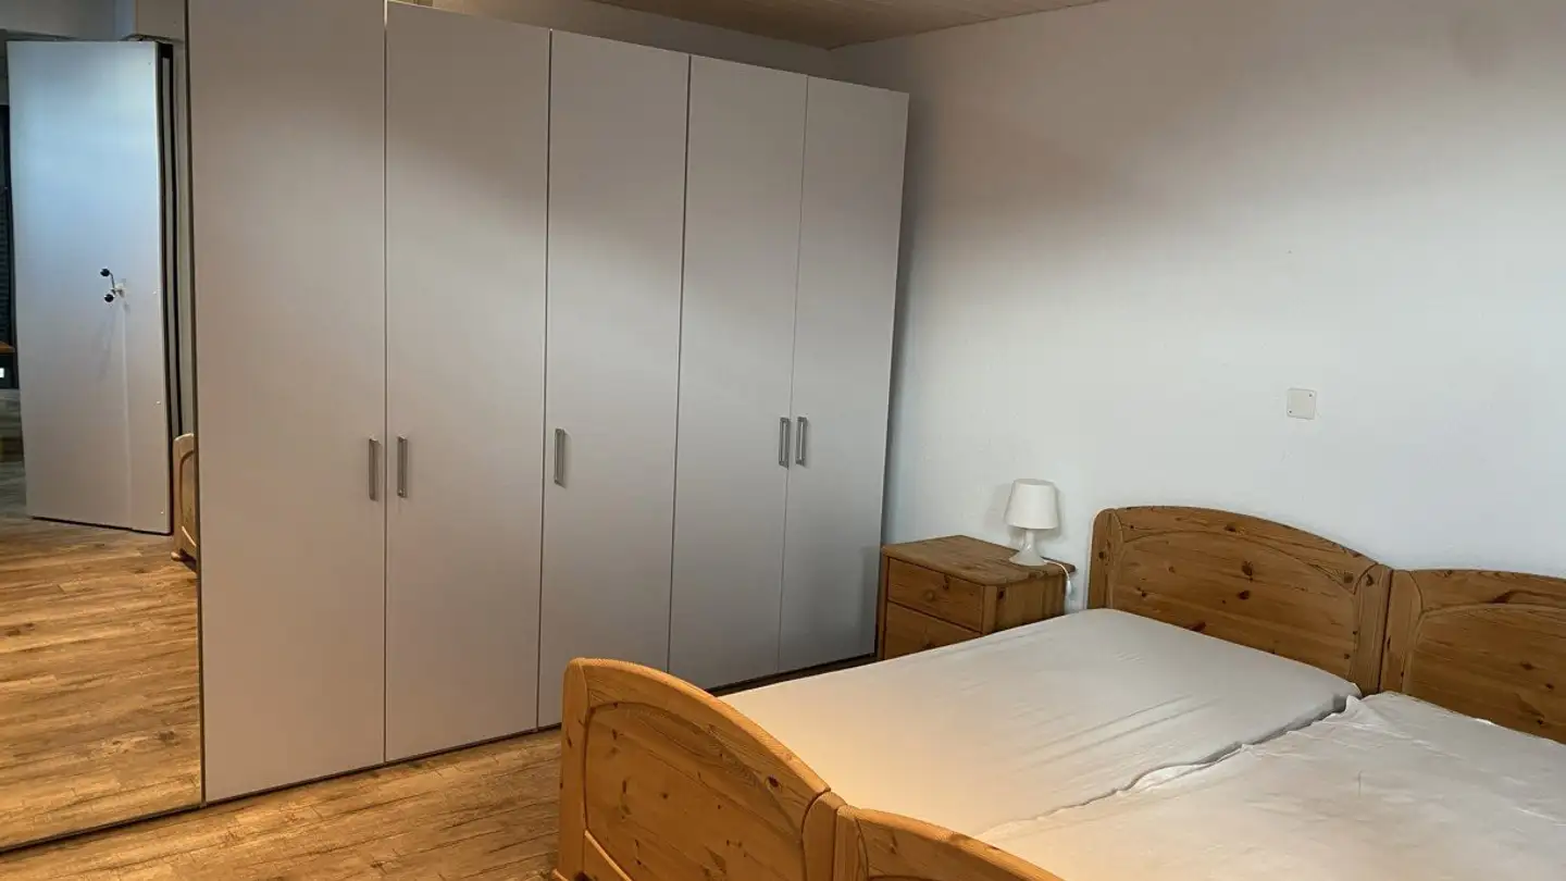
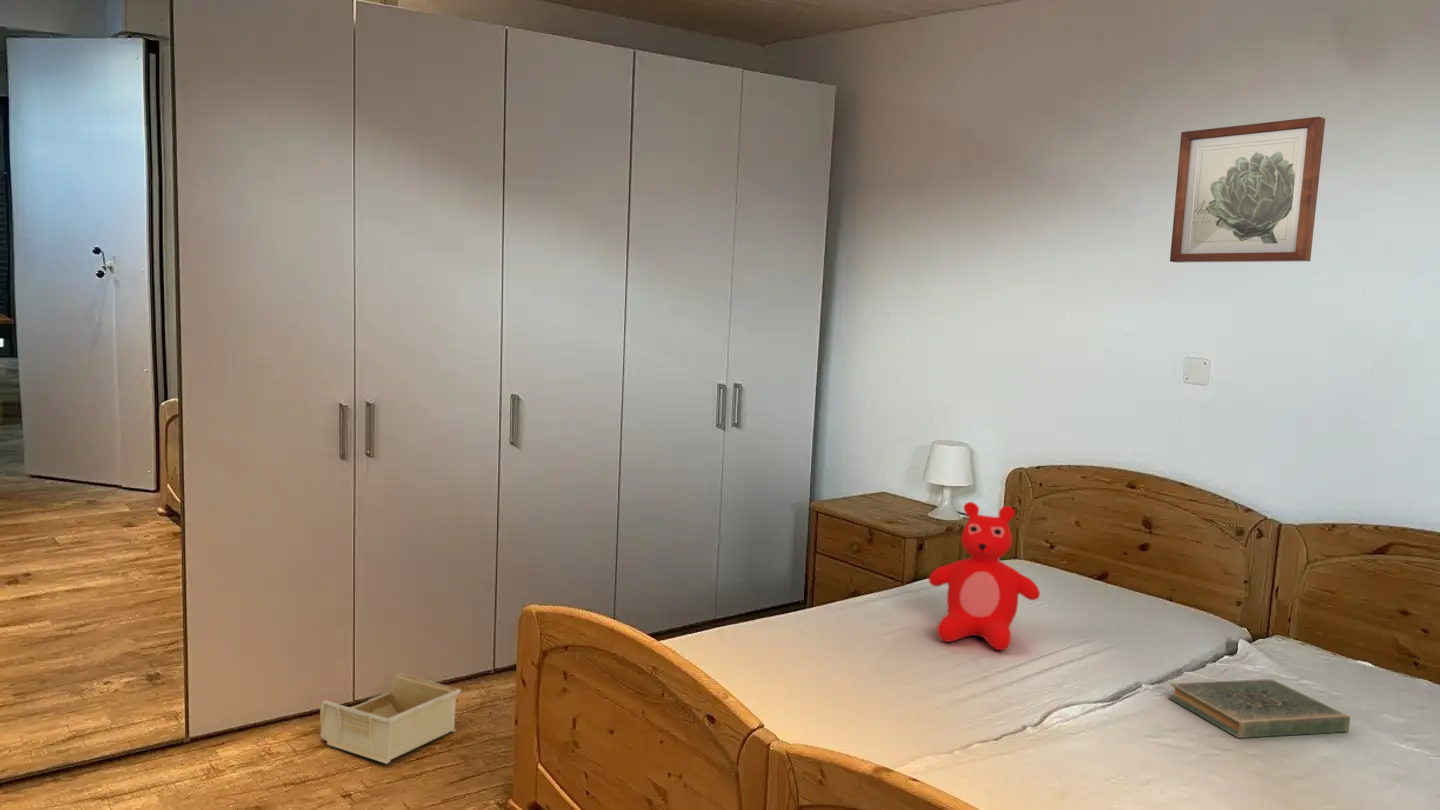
+ book [1167,678,1351,739]
+ wall art [1169,116,1326,263]
+ teddy bear [928,501,1041,652]
+ storage bin [319,672,462,765]
